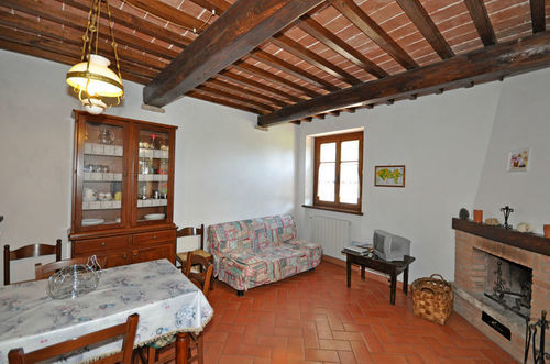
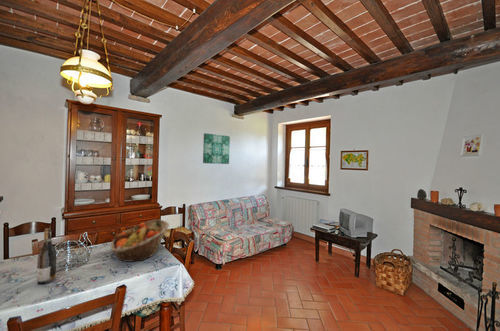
+ wine bottle [36,227,57,285]
+ wall art [202,132,231,165]
+ fruit basket [110,218,170,263]
